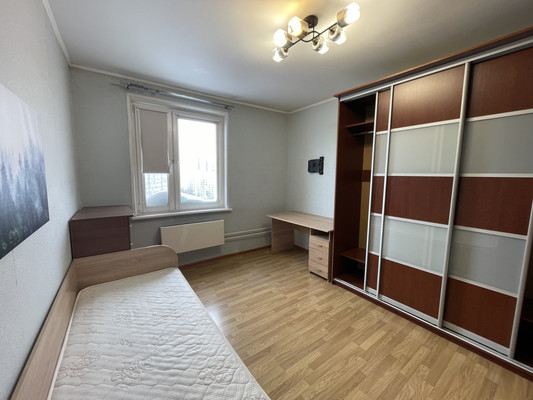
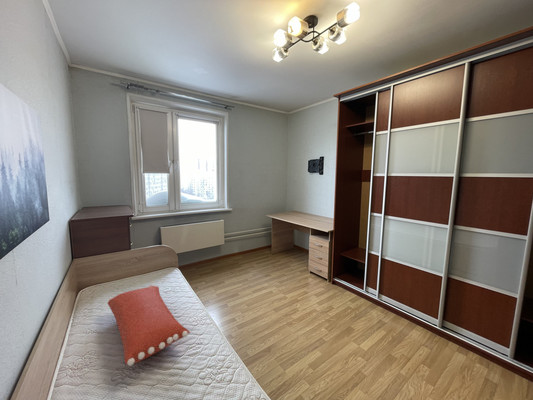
+ pillow [107,283,191,367]
